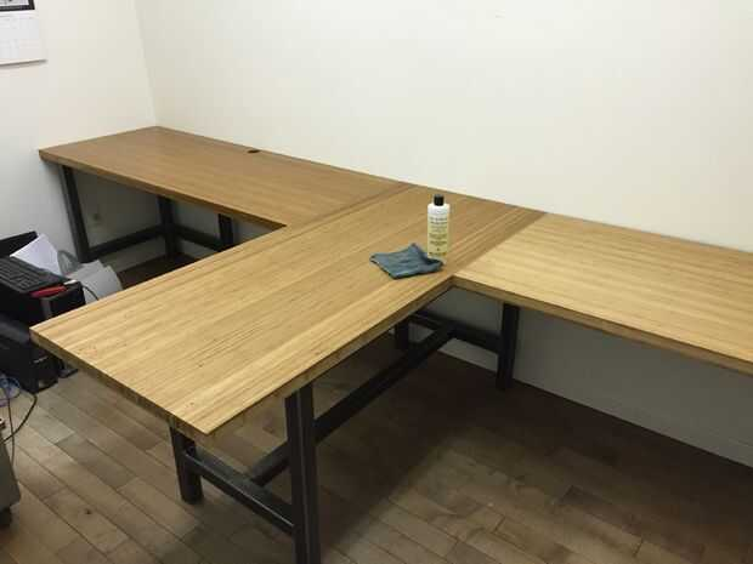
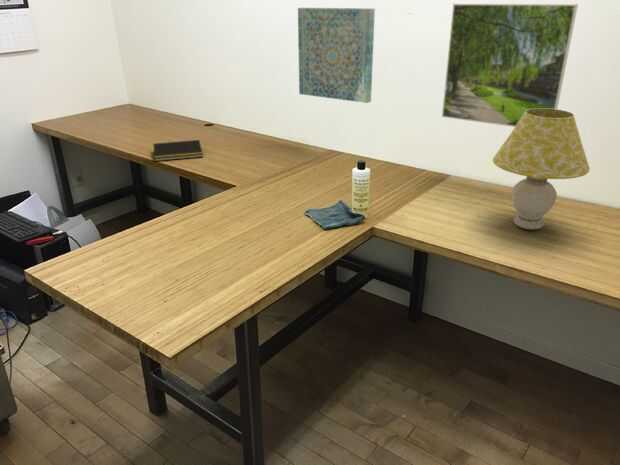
+ wall art [297,7,376,104]
+ notepad [152,139,204,162]
+ table lamp [492,109,591,230]
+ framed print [441,3,579,128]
